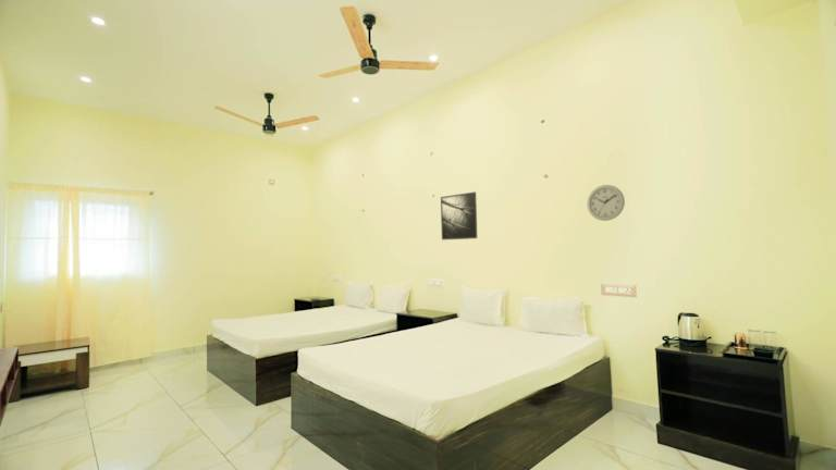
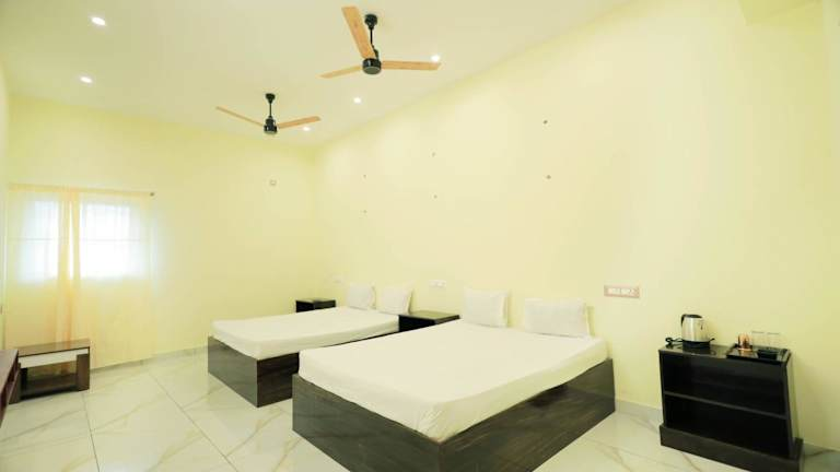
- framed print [440,190,478,240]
- wall clock [586,184,626,222]
